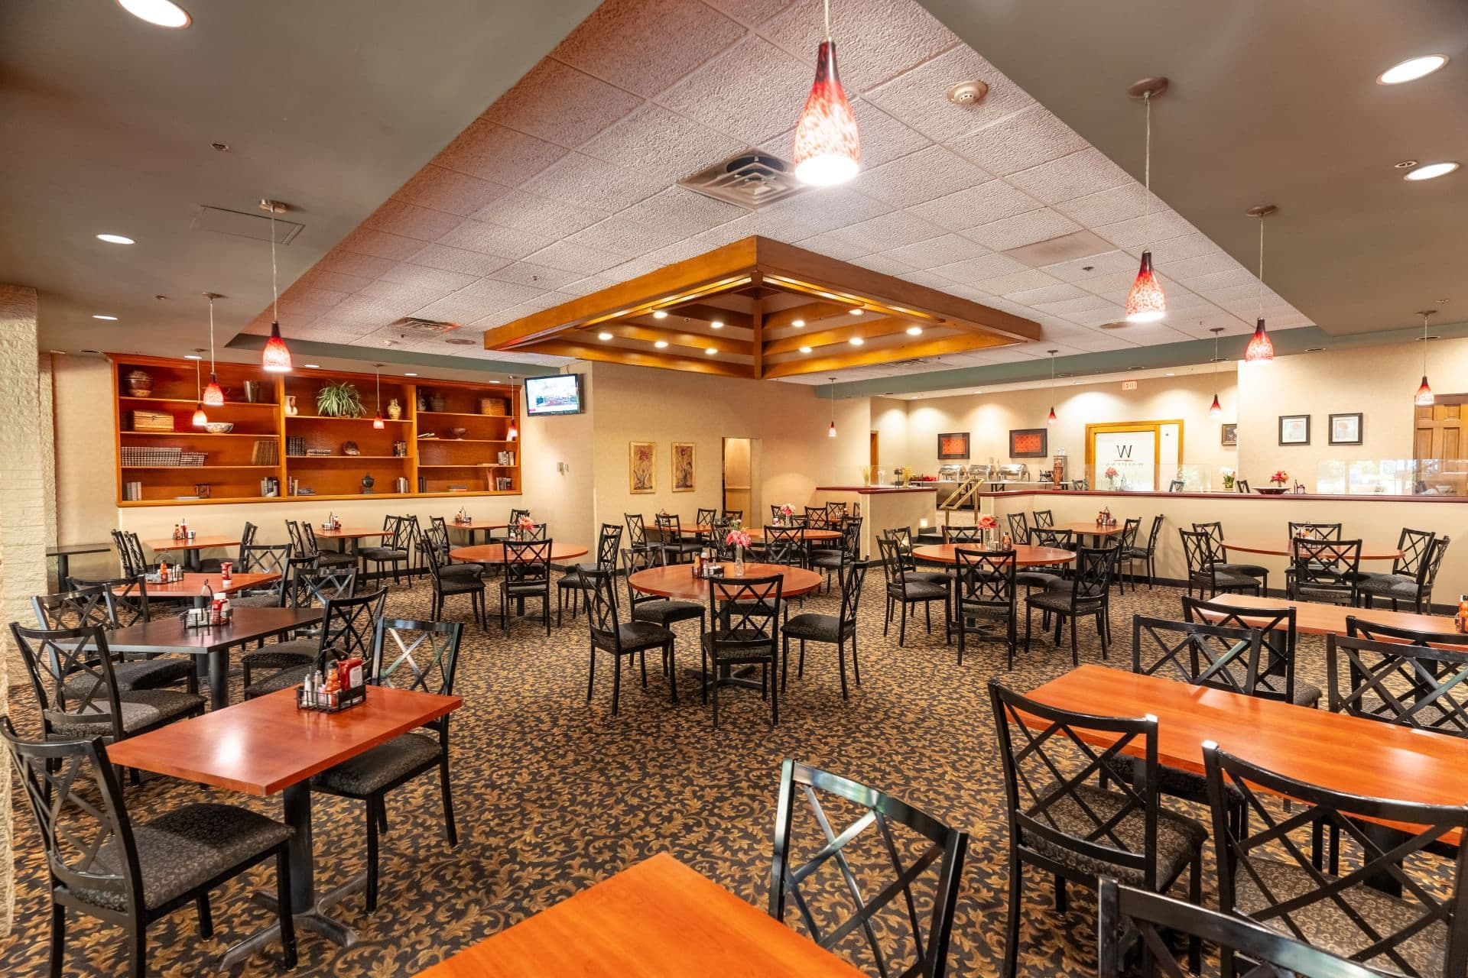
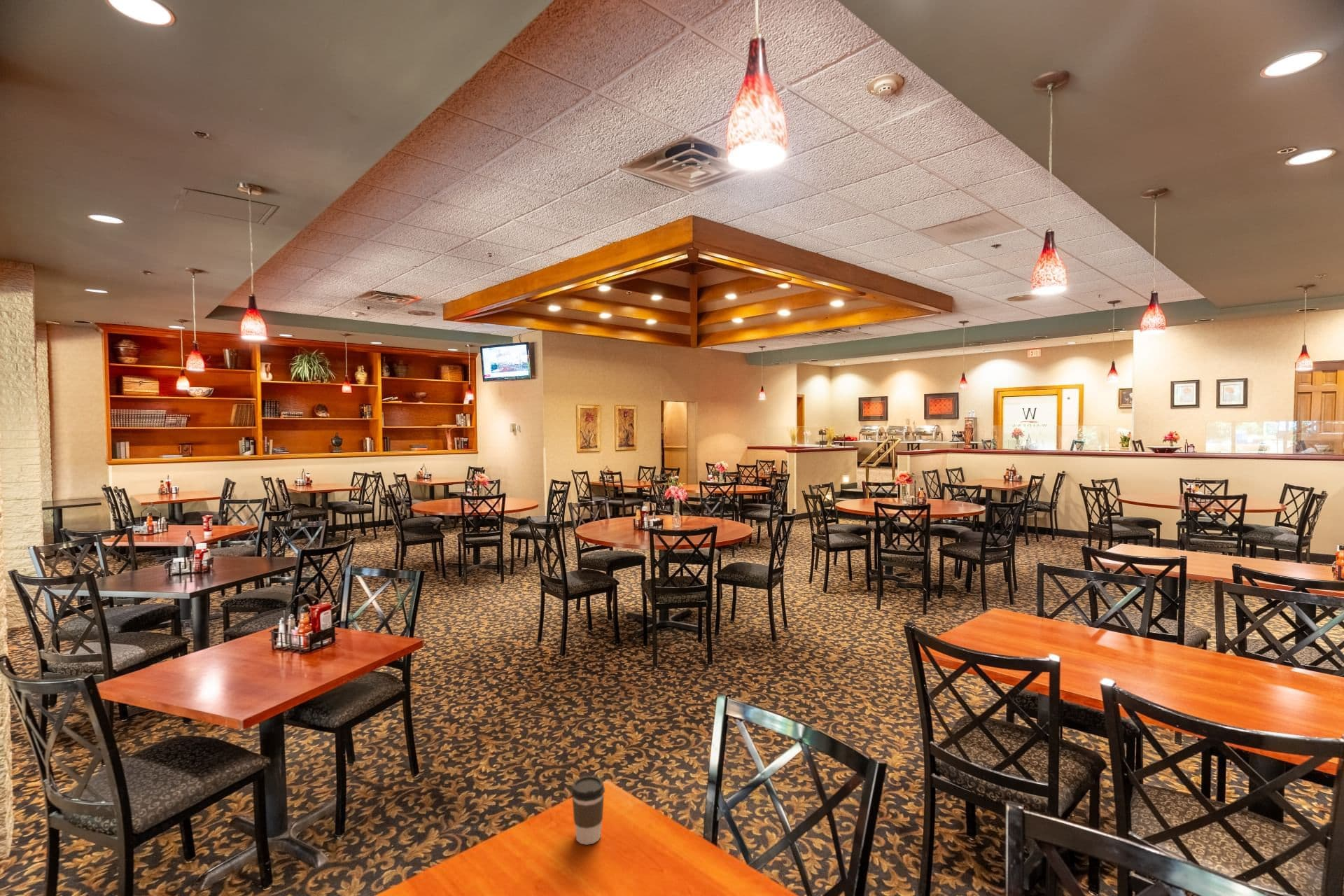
+ coffee cup [570,775,605,846]
